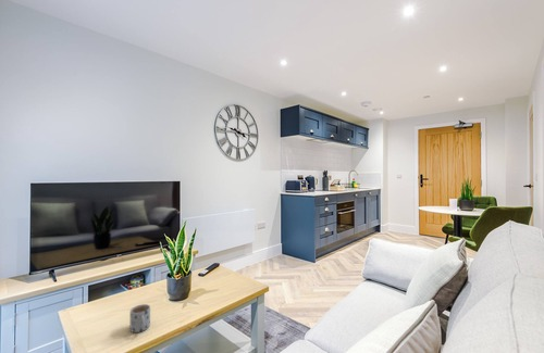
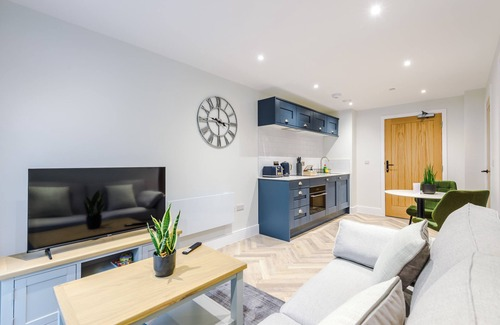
- mug [129,303,151,333]
